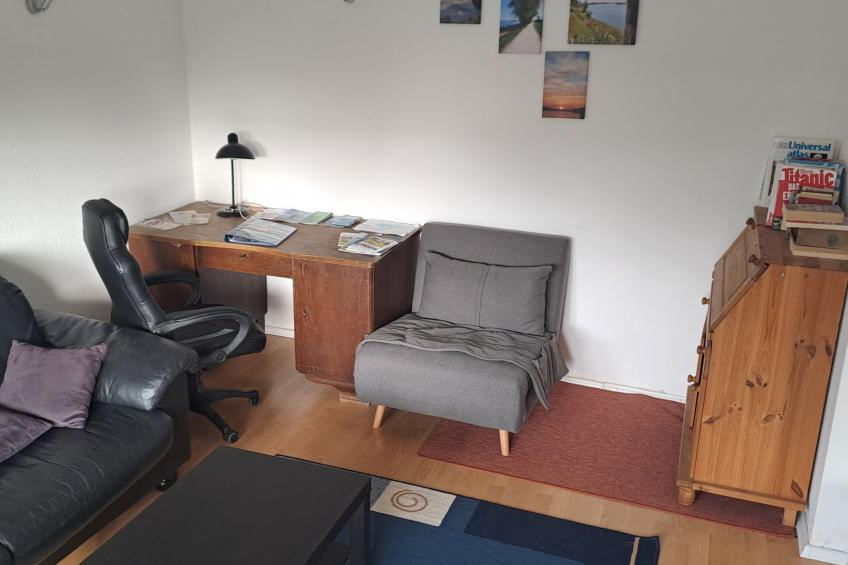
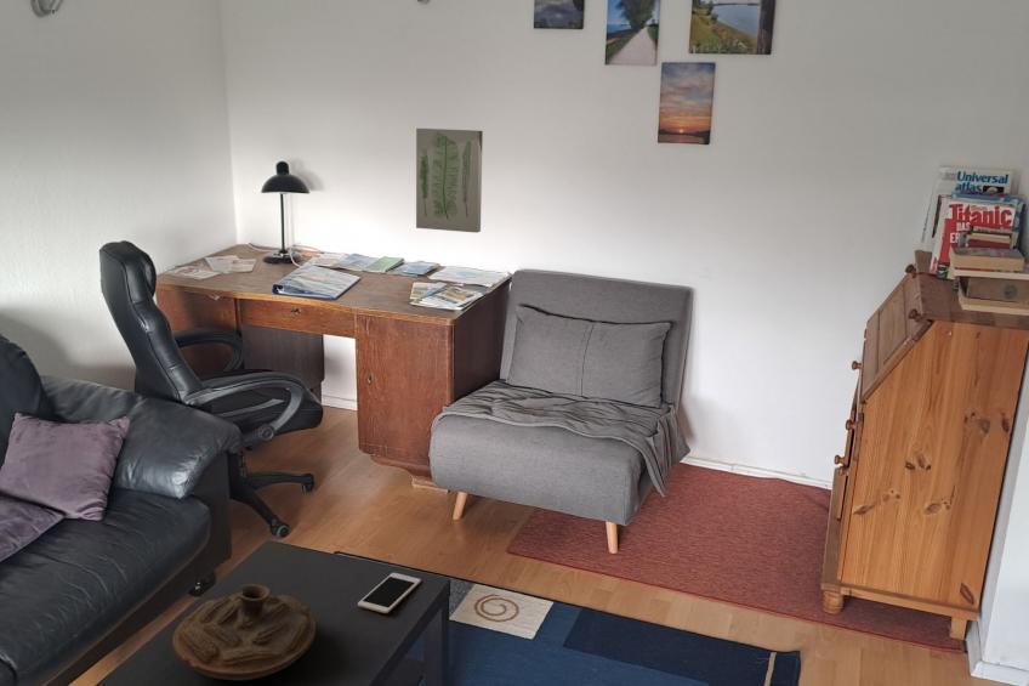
+ decorative bowl [171,583,317,681]
+ cell phone [357,572,422,614]
+ wall art [415,127,484,234]
